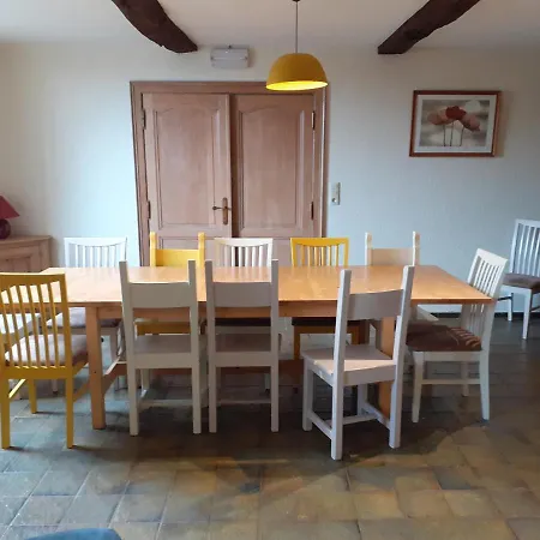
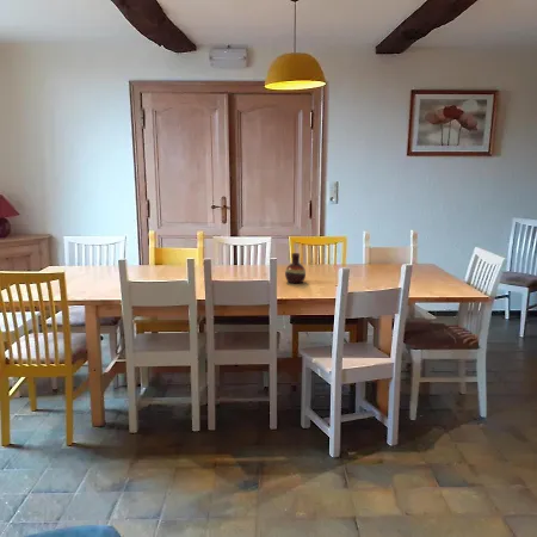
+ vase [284,252,307,284]
